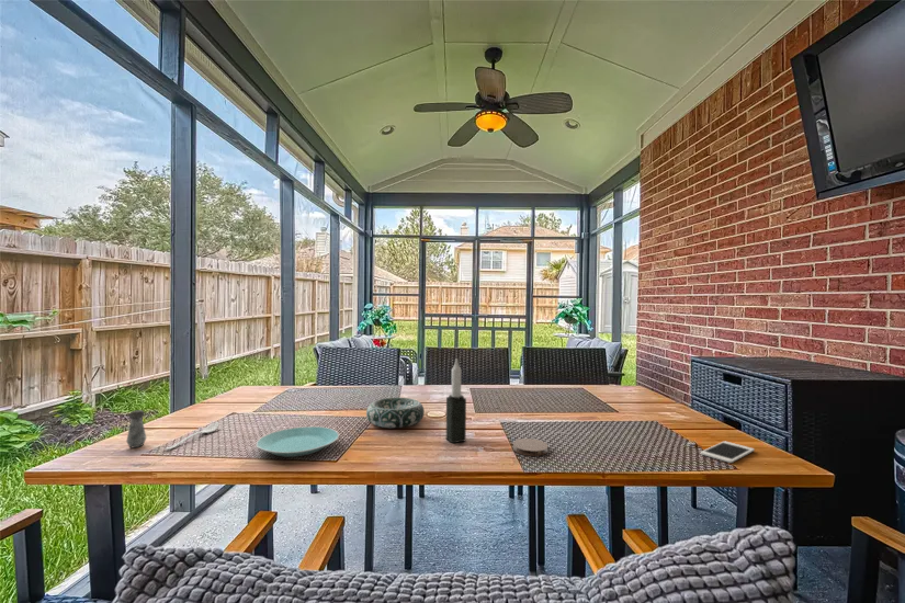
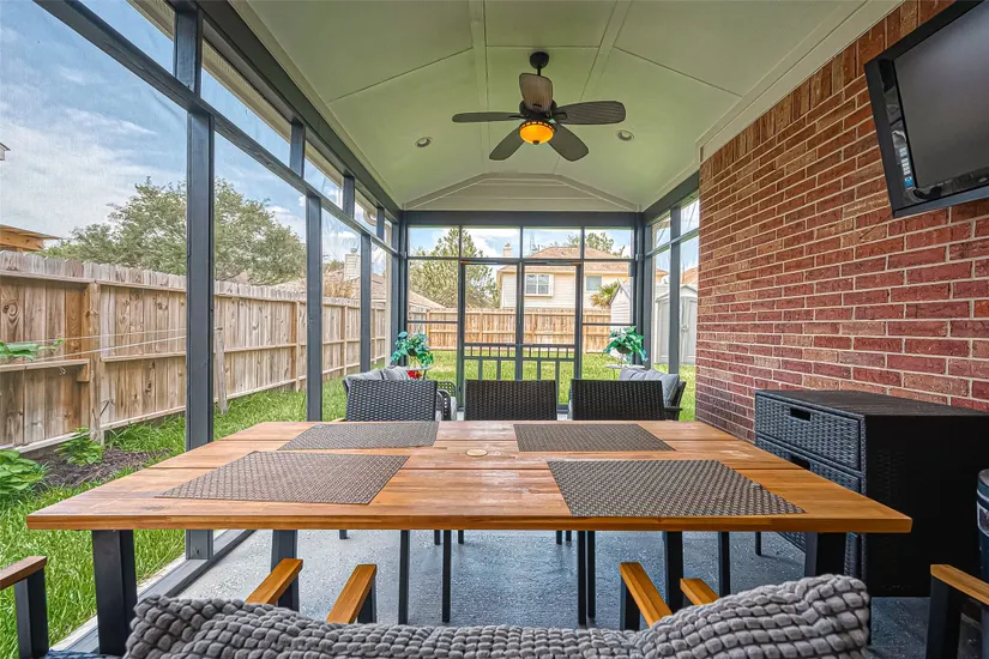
- plate [256,425,340,458]
- coaster [512,437,550,457]
- salt shaker [125,409,147,448]
- cell phone [700,440,756,464]
- spoon [163,421,219,451]
- decorative bowl [365,397,426,429]
- candle [445,357,467,444]
